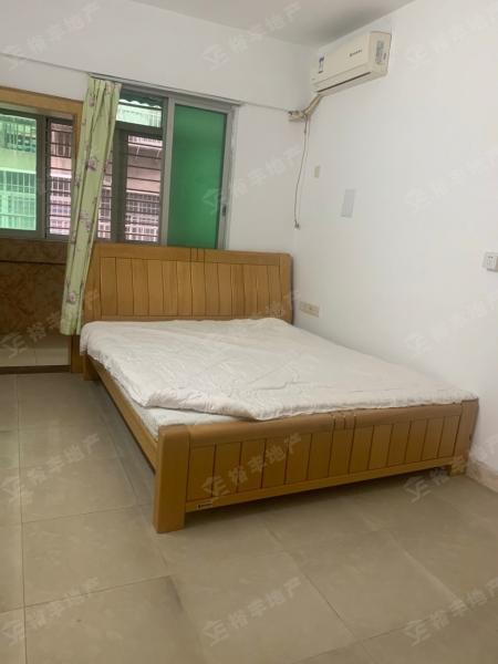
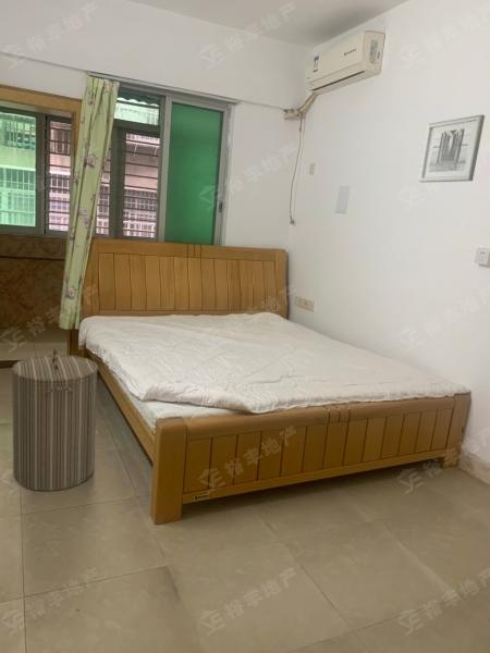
+ wall art [418,114,486,183]
+ laundry hamper [11,347,99,492]
